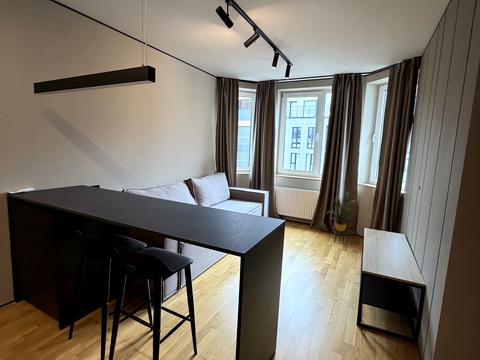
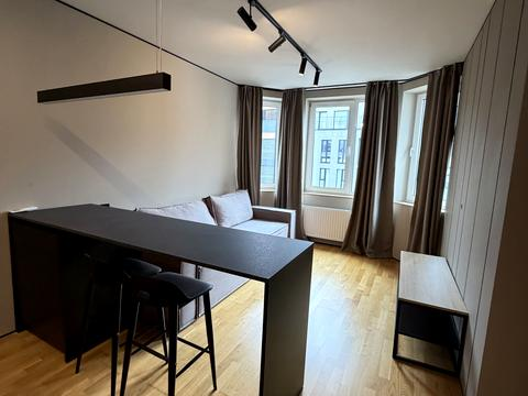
- house plant [326,190,363,244]
